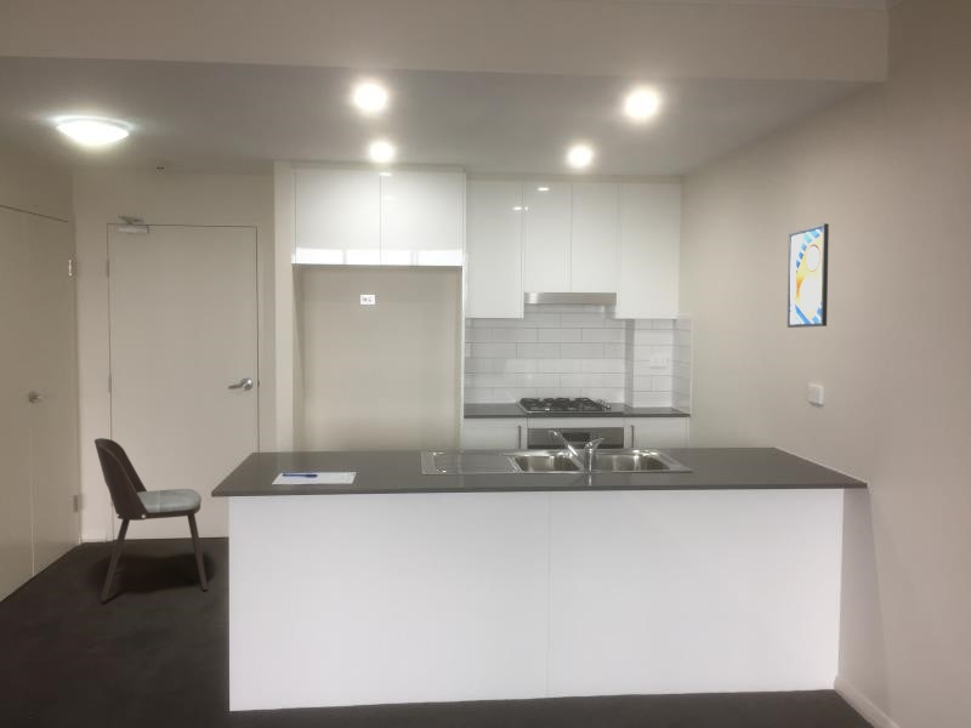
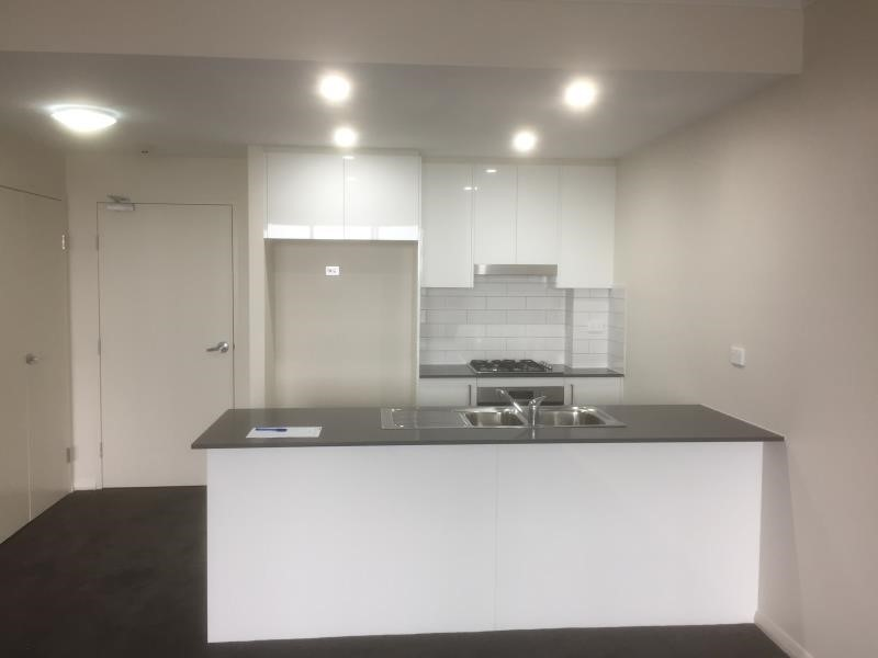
- dining chair [93,437,209,602]
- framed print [787,222,830,329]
